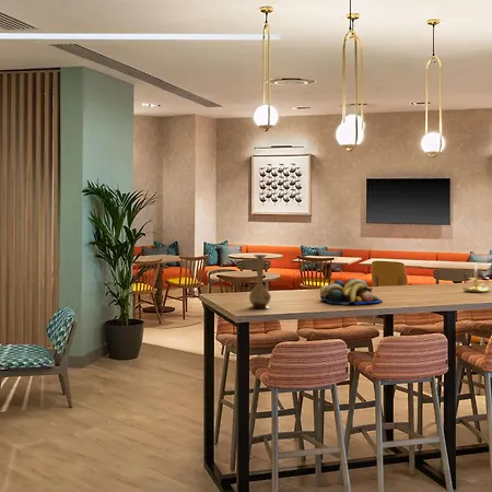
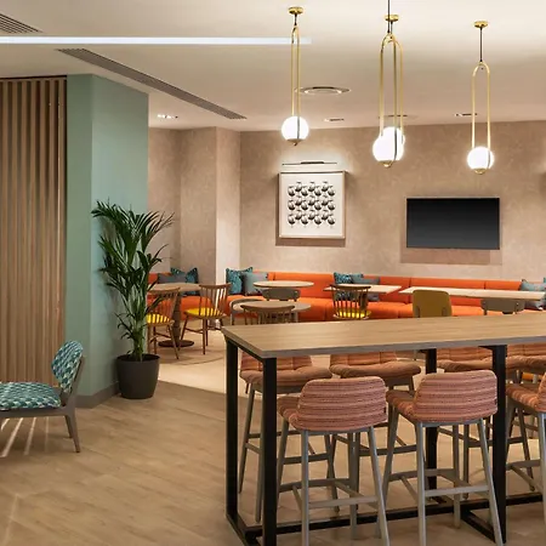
- candle holder [461,262,490,293]
- vase [248,254,272,309]
- fruit bowl [319,278,383,305]
